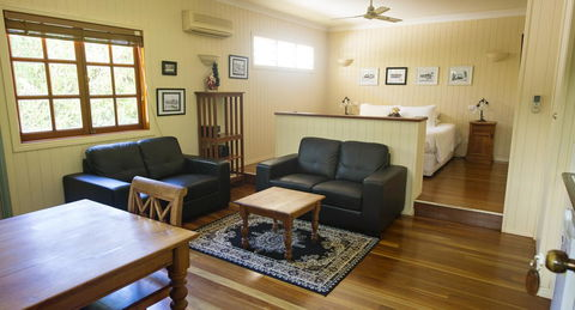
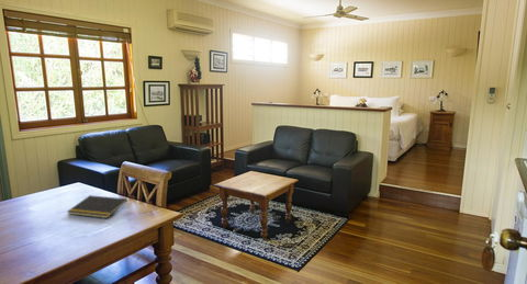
+ notepad [66,194,128,219]
